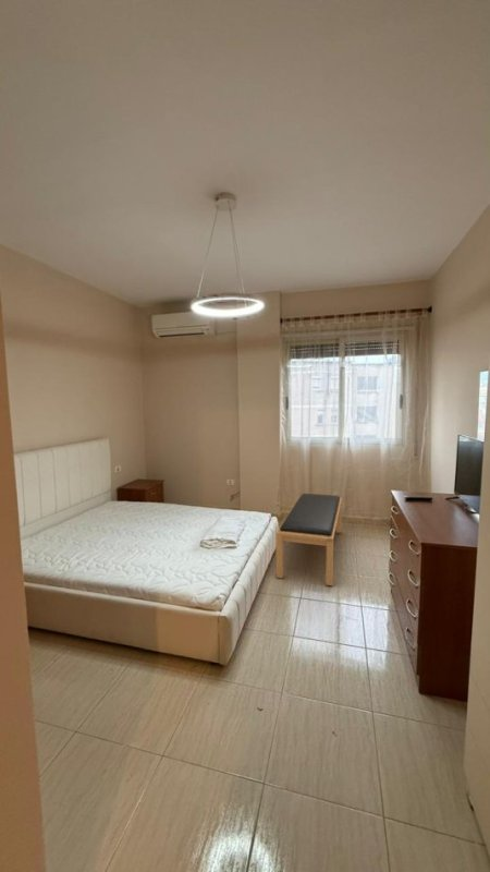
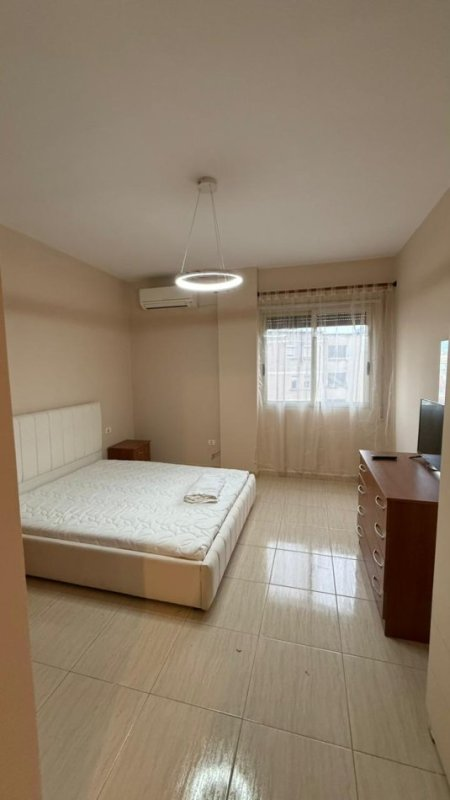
- bench [275,493,343,586]
